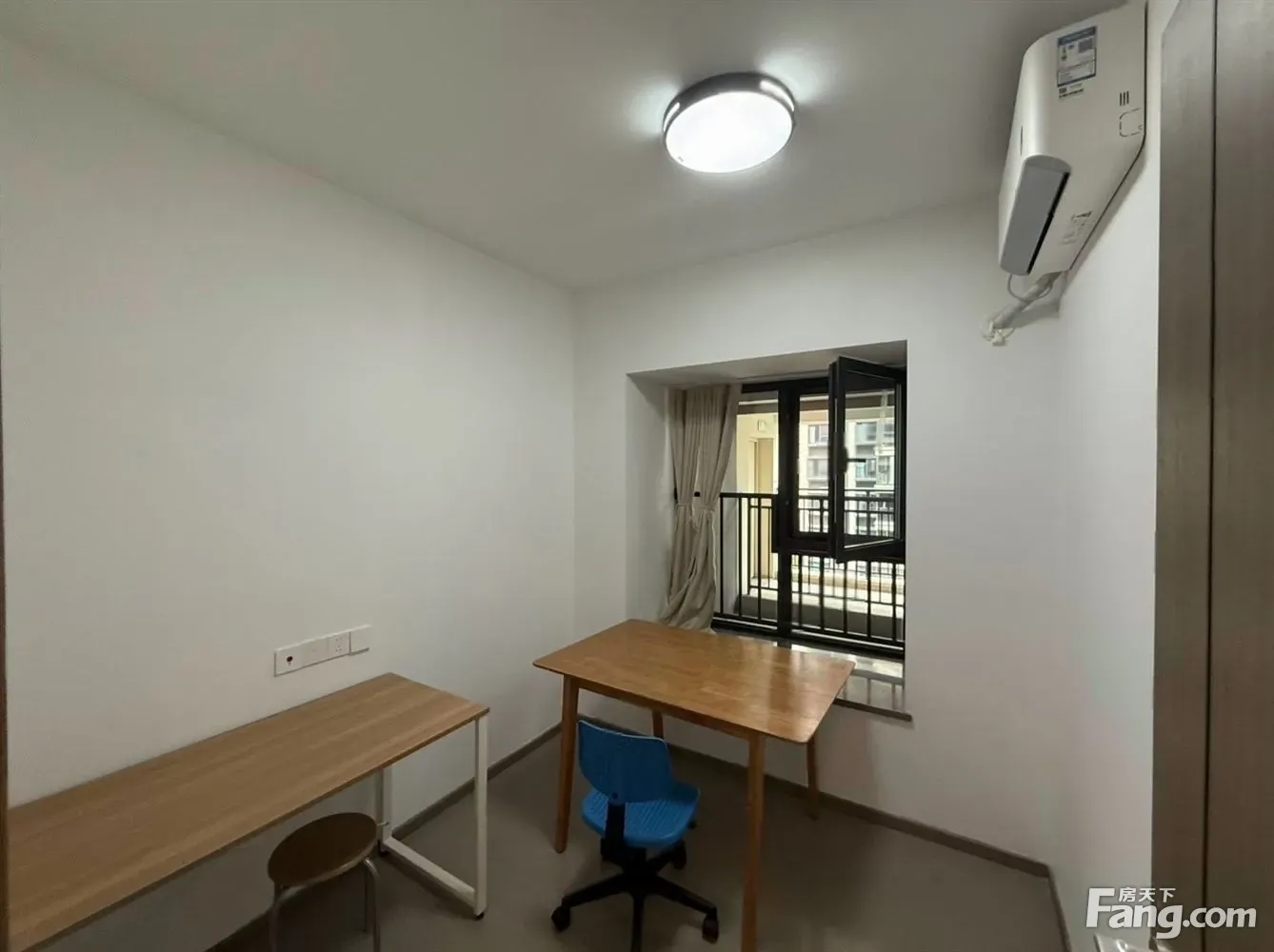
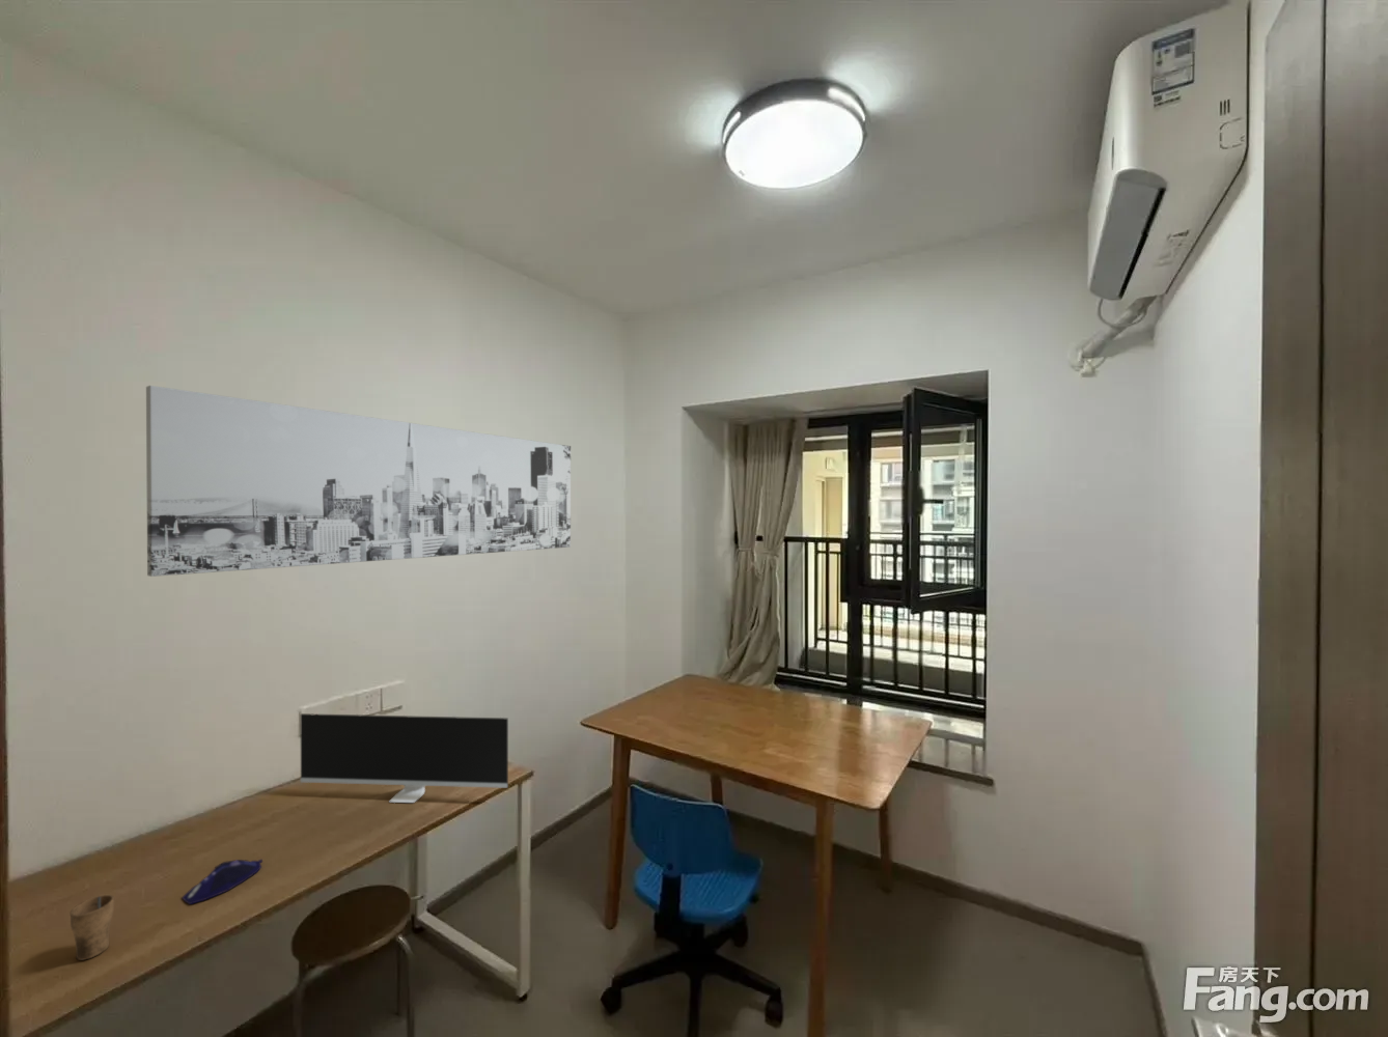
+ computer mouse [181,857,264,905]
+ wall art [145,385,572,577]
+ cup [70,894,115,962]
+ monitor [300,712,510,804]
